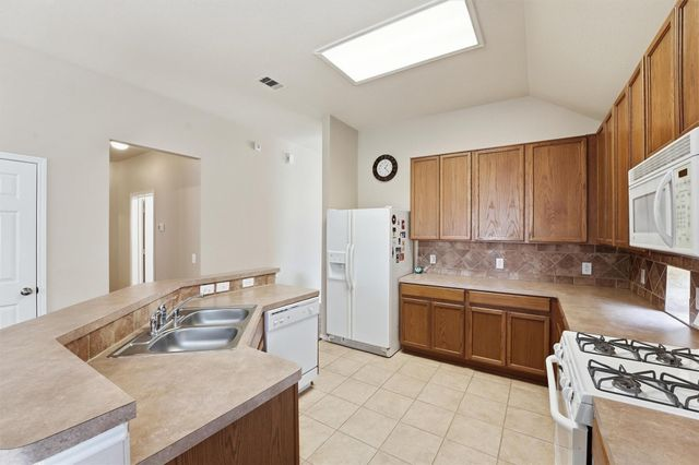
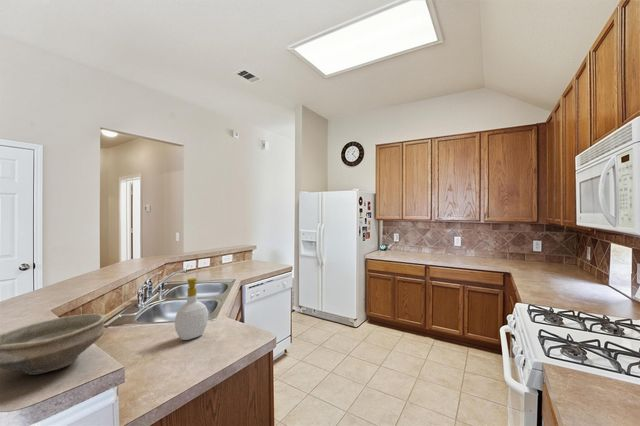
+ bowl [0,313,106,376]
+ soap bottle [174,277,209,341]
